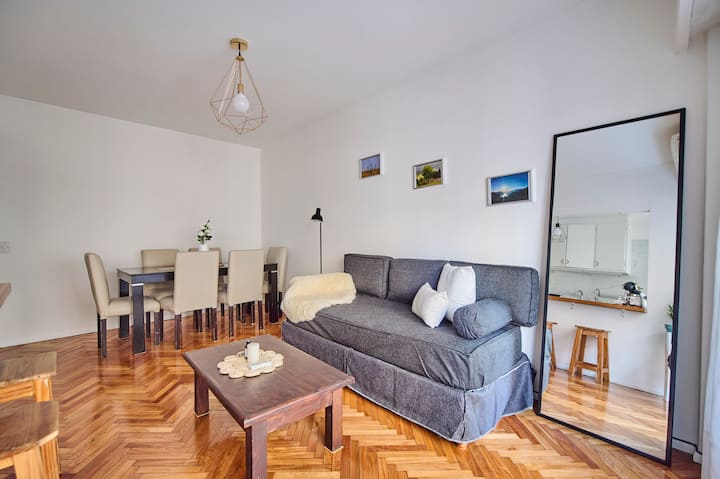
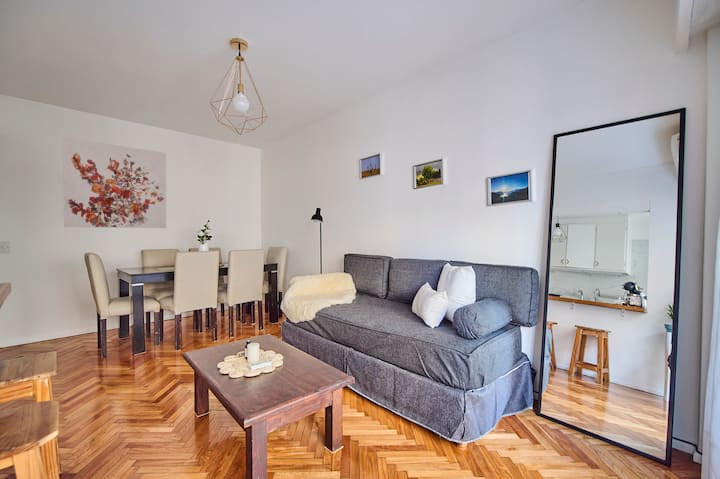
+ wall art [62,136,167,229]
